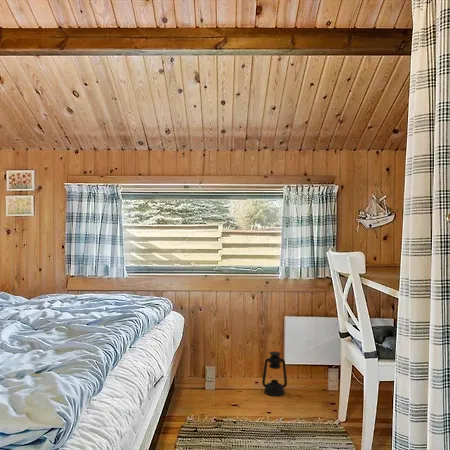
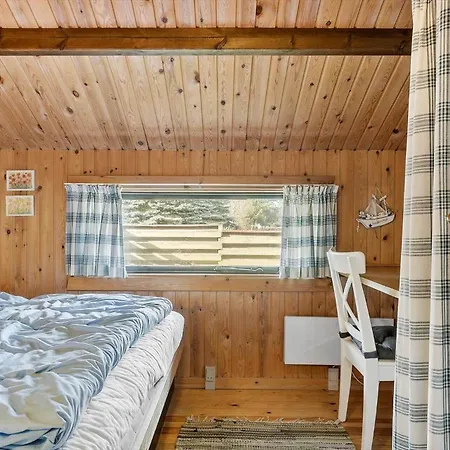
- lantern [261,350,288,397]
